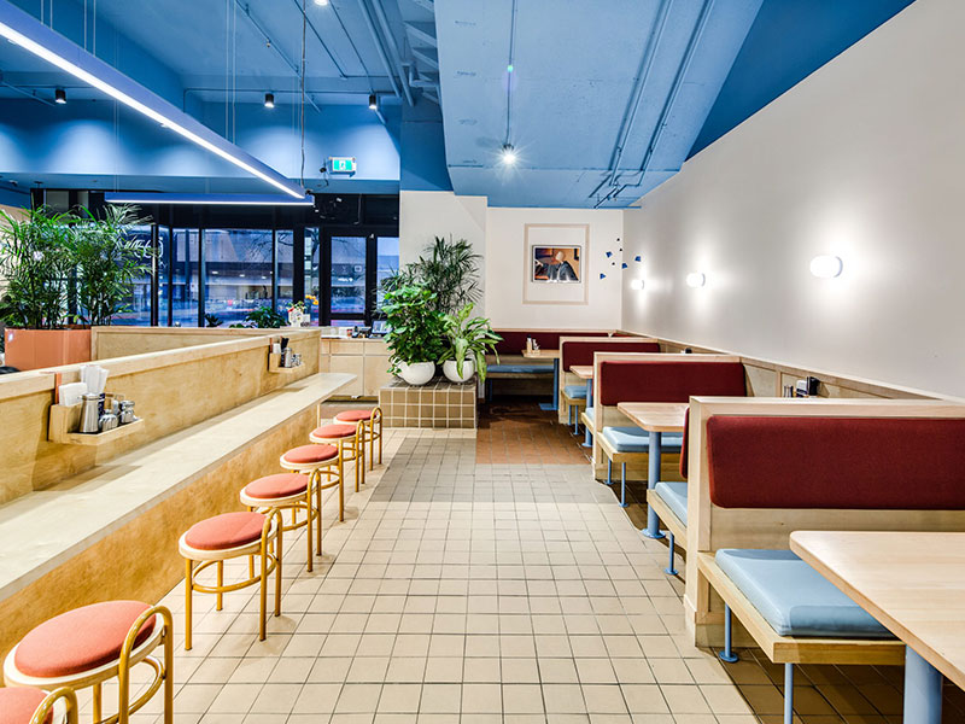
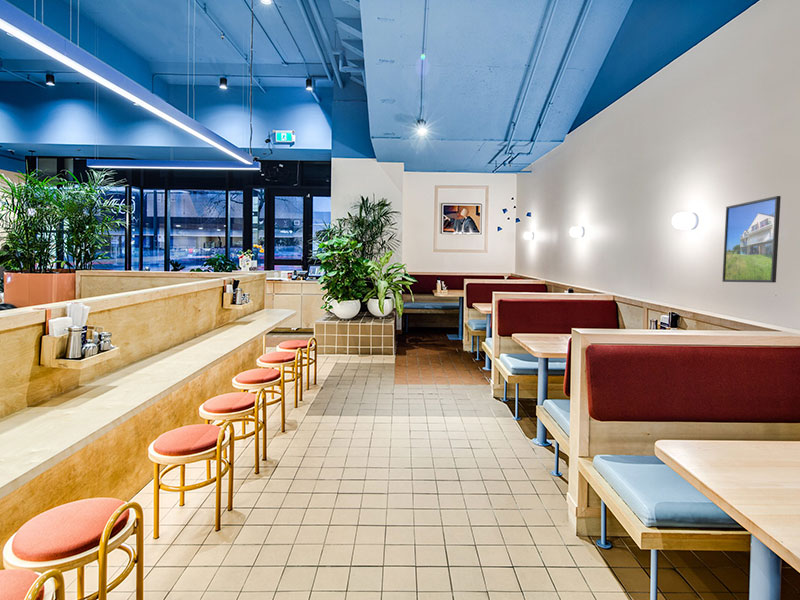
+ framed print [721,195,782,284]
